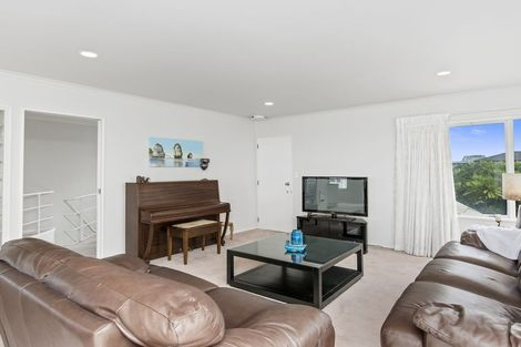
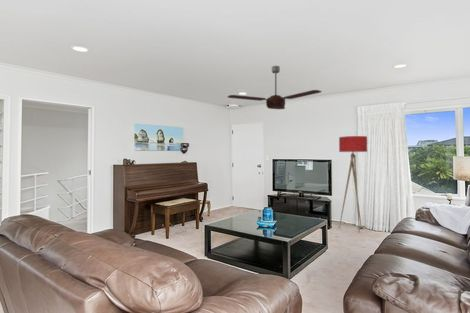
+ ceiling fan [227,65,322,110]
+ floor lamp [338,135,368,233]
